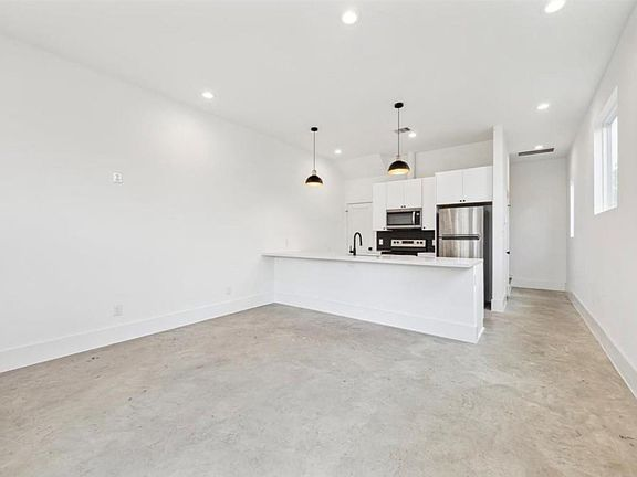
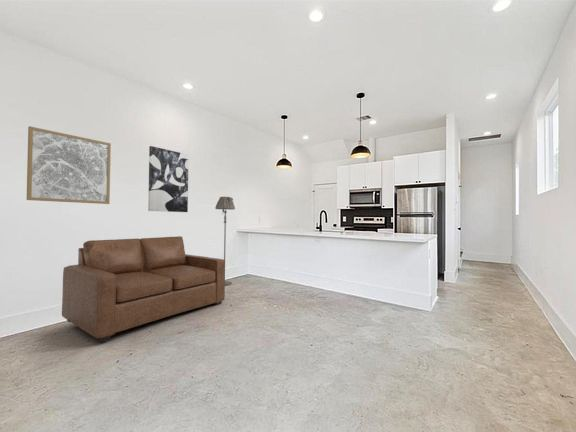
+ sofa [61,235,226,343]
+ wall art [26,125,112,205]
+ wall art [147,145,190,213]
+ floor lamp [214,196,236,286]
